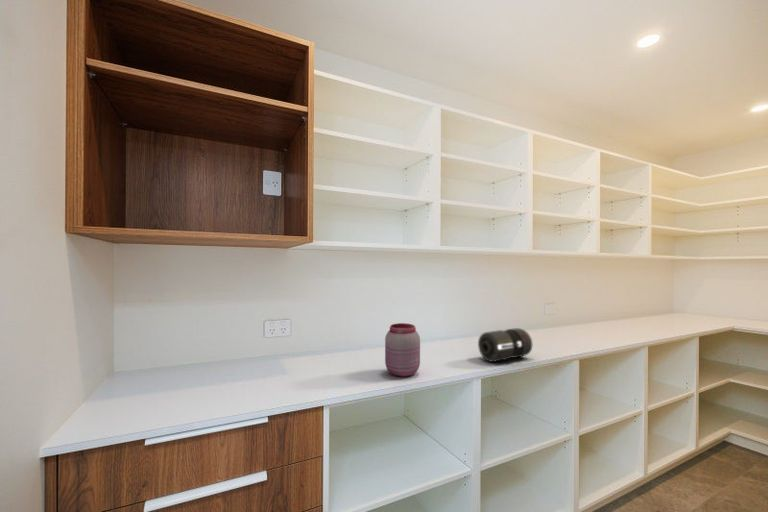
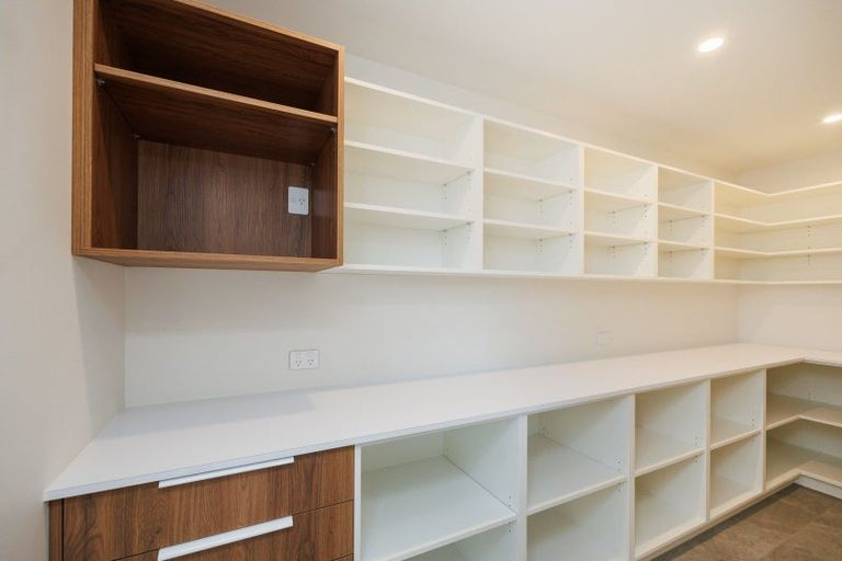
- canister [477,327,533,363]
- jar [384,322,421,378]
